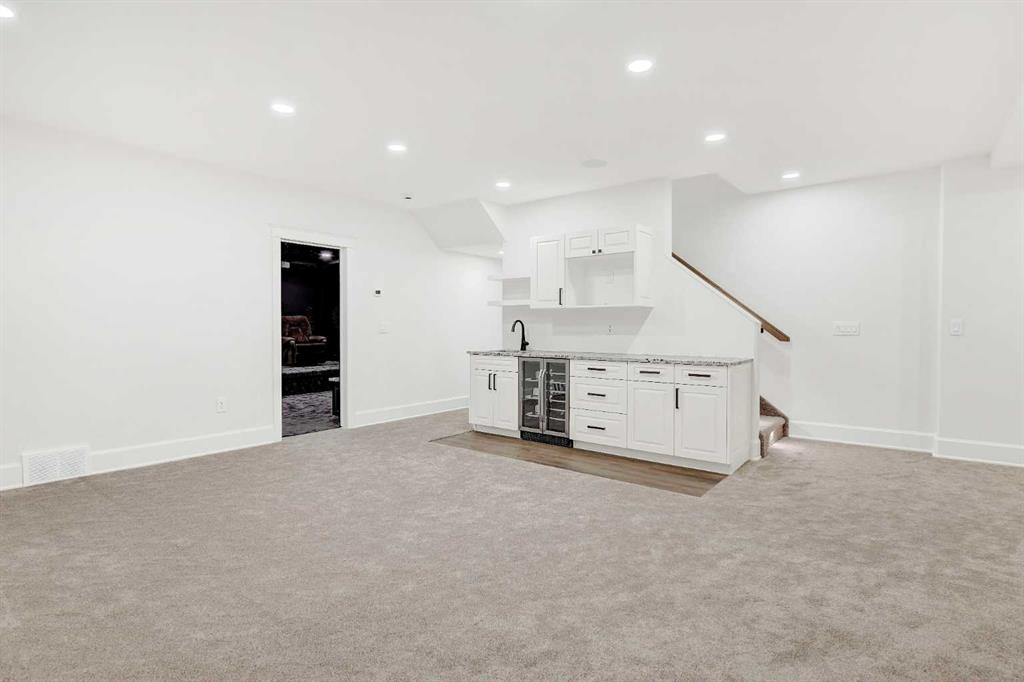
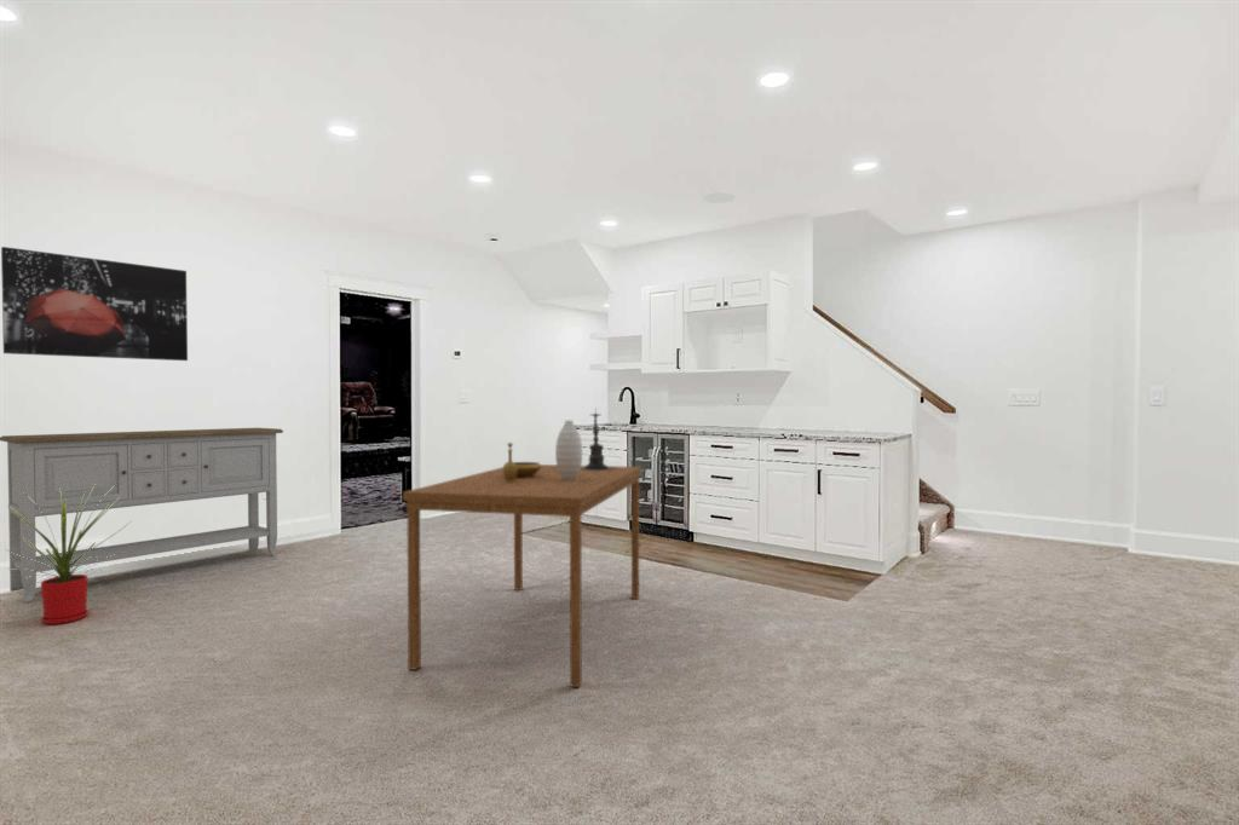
+ candle holder [581,409,615,472]
+ decorative bowl [502,442,542,481]
+ house plant [5,484,132,625]
+ dining table [402,463,642,688]
+ sideboard [0,427,284,604]
+ vase [554,419,583,480]
+ wall art [0,246,189,362]
